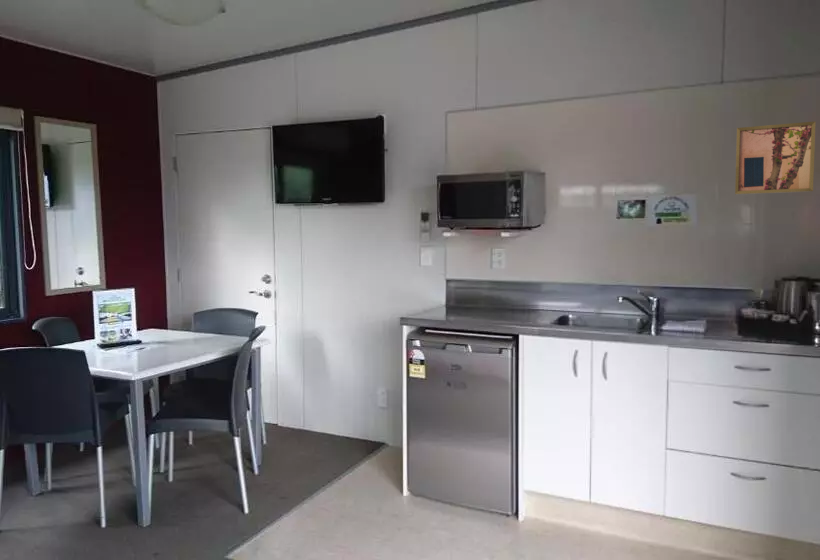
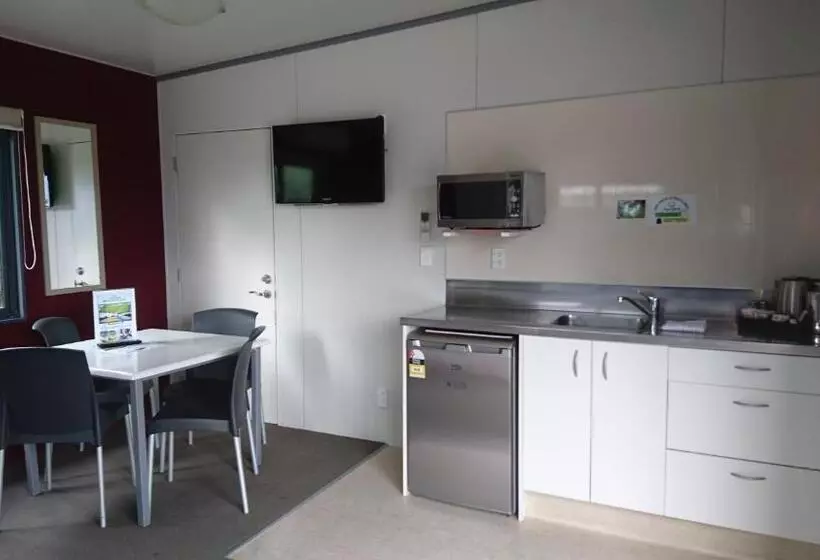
- wall art [734,120,817,195]
